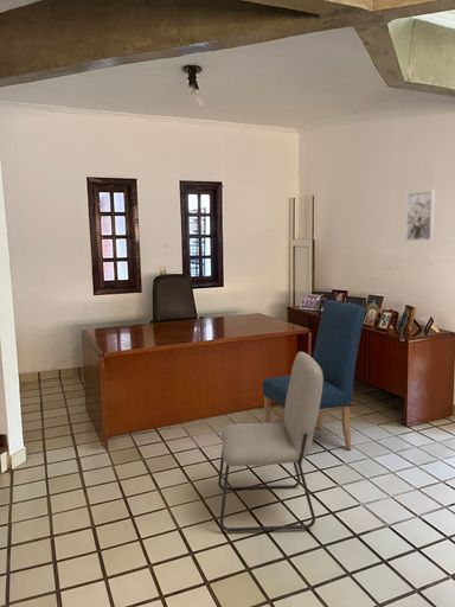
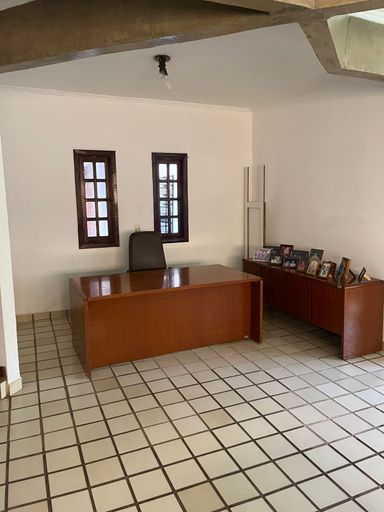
- chair [217,351,323,533]
- chair [262,299,367,451]
- wall art [404,189,436,242]
